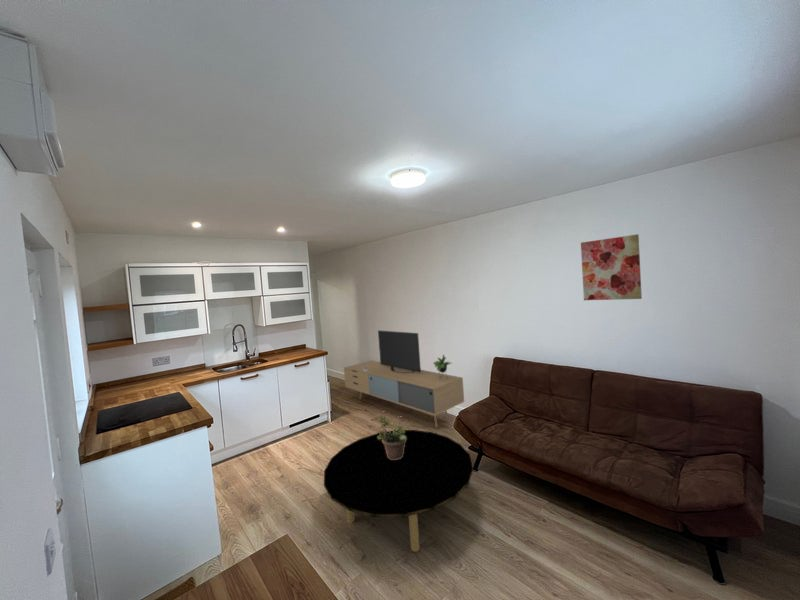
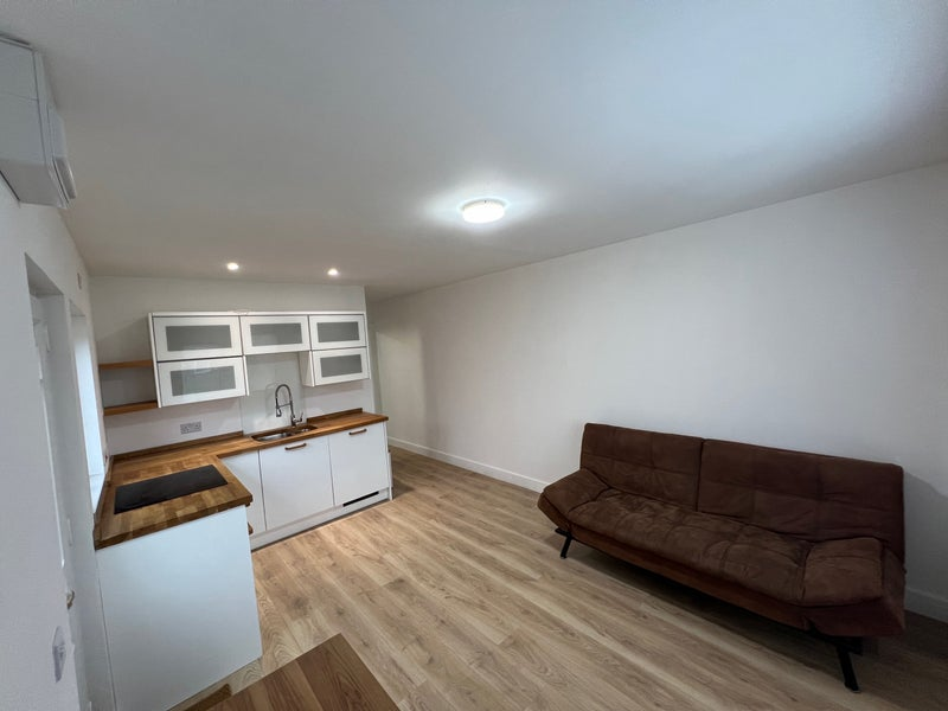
- wall art [580,233,643,301]
- coffee table [323,429,474,553]
- media console [343,329,465,428]
- potted plant [376,415,406,460]
